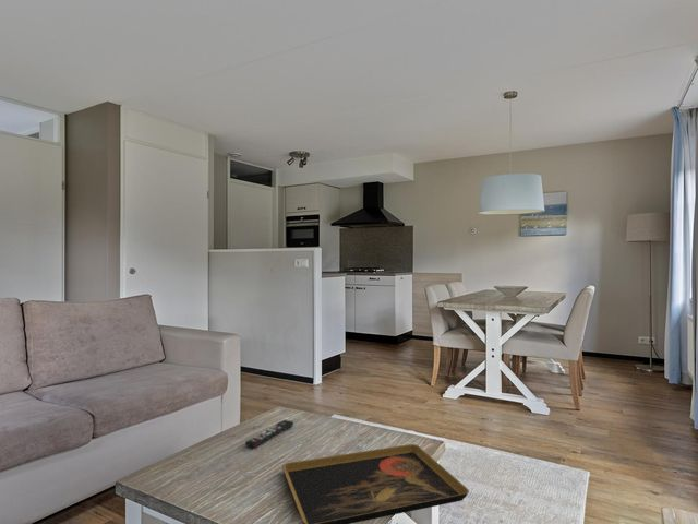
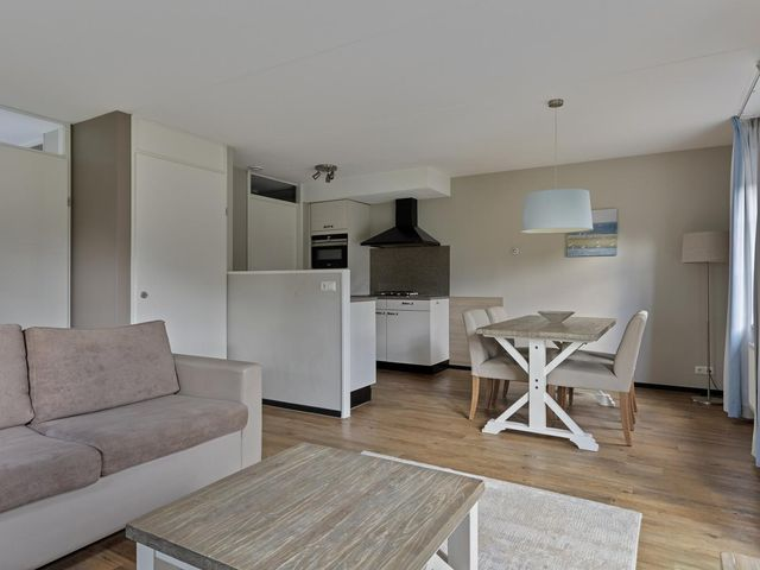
- remote control [244,419,294,449]
- decorative tray [281,443,470,524]
